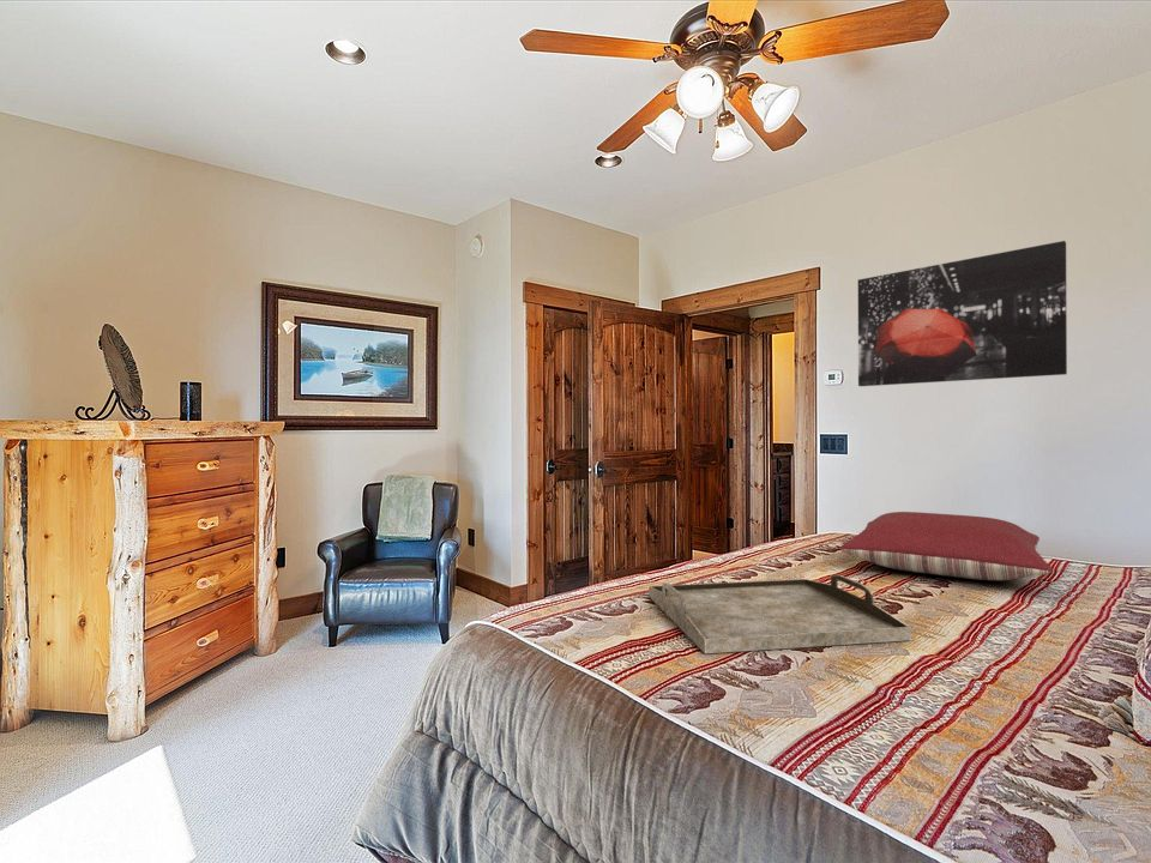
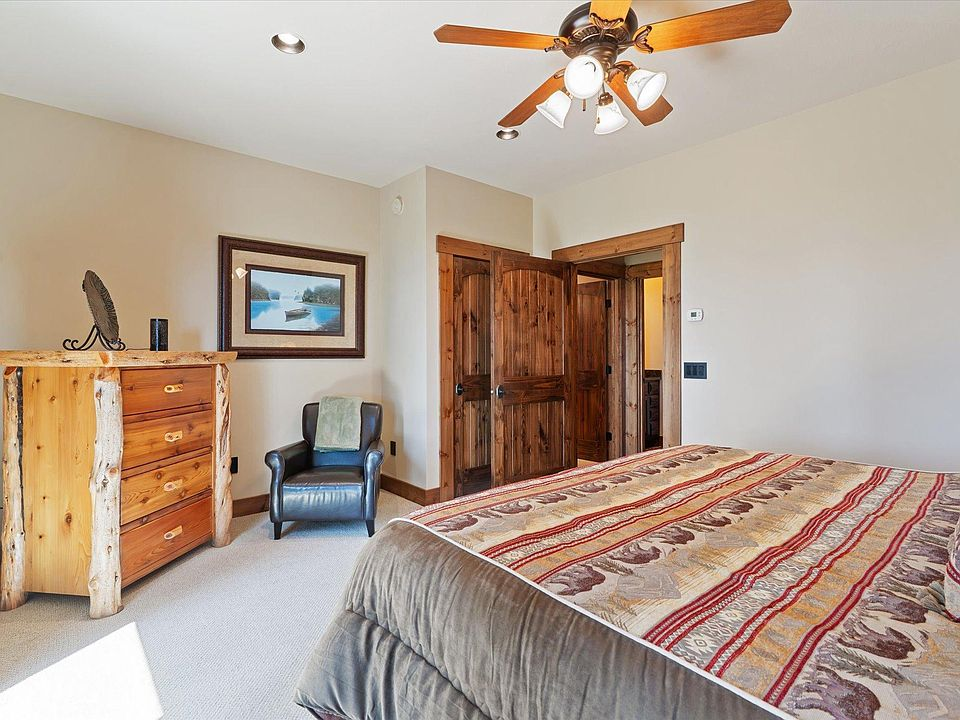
- serving tray [647,574,912,654]
- wall art [857,240,1068,387]
- pillow [838,511,1054,581]
